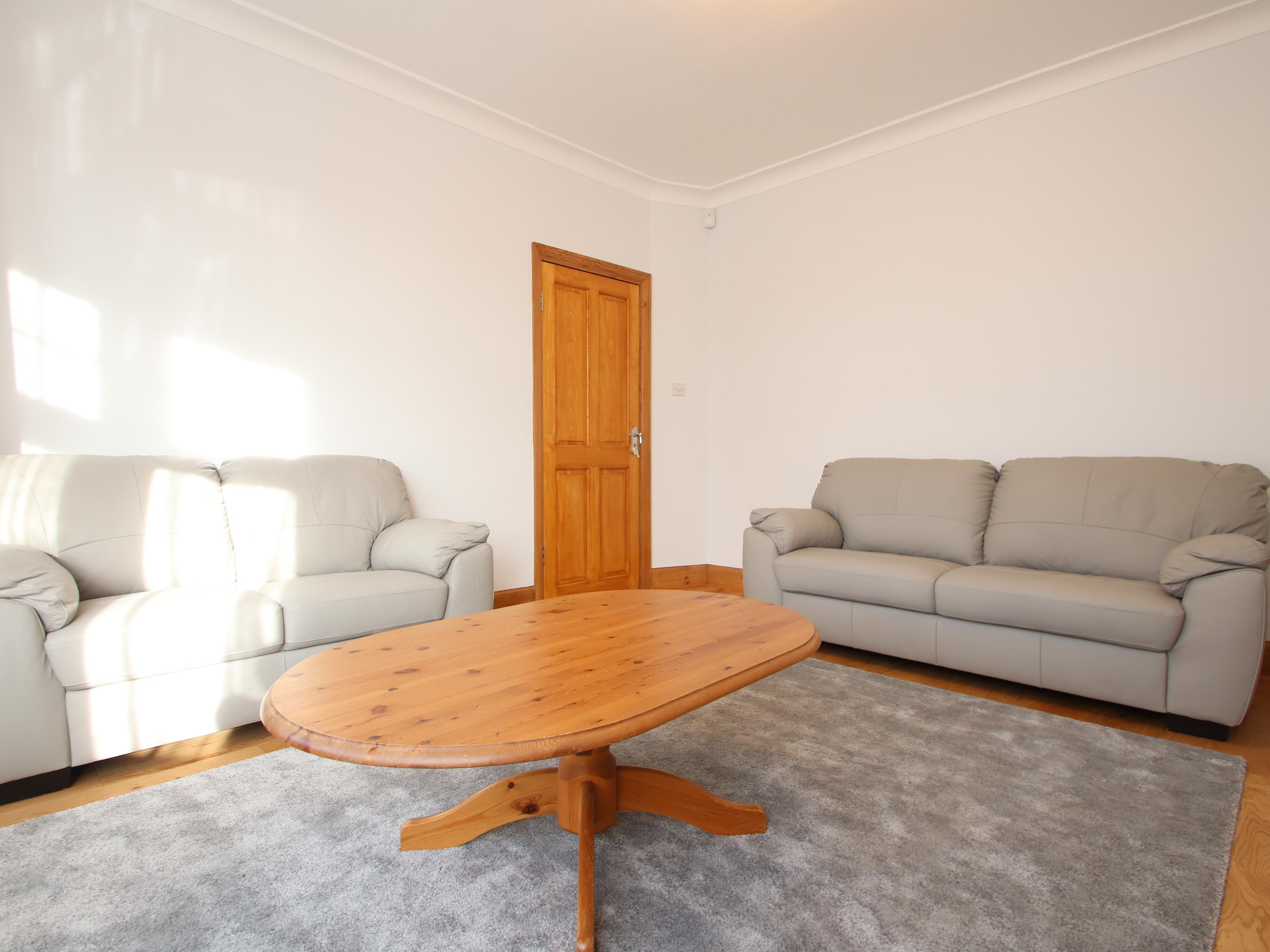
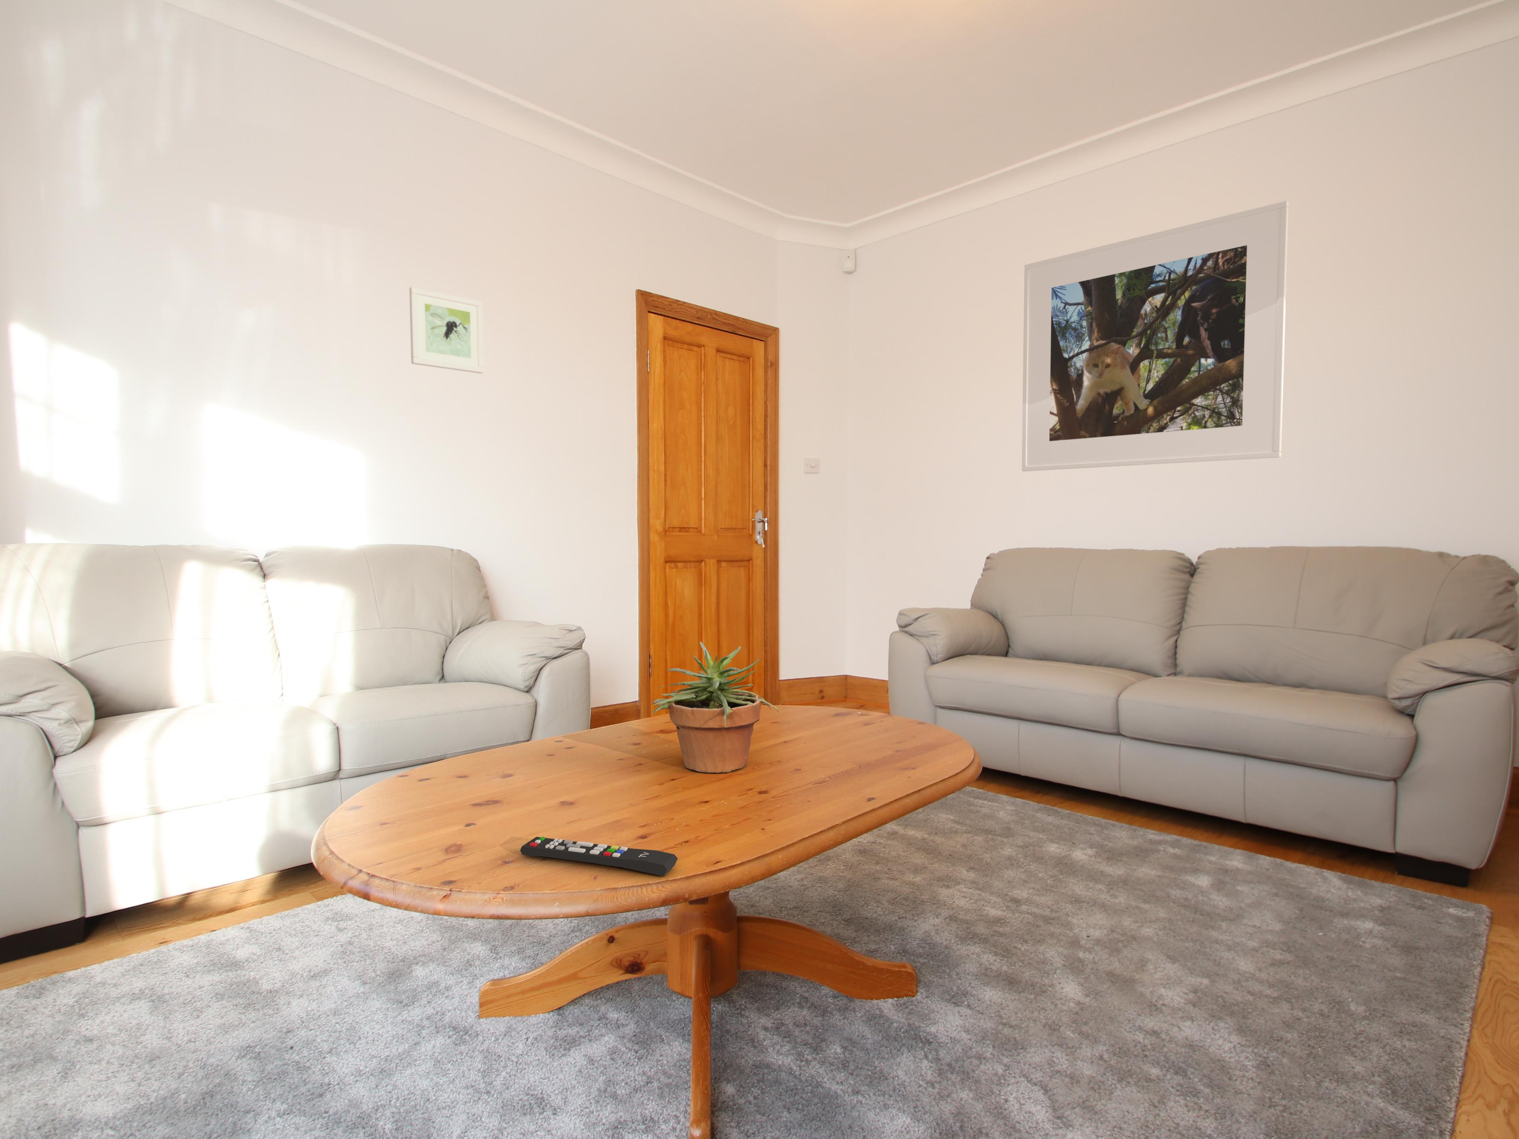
+ remote control [520,836,678,877]
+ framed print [1021,200,1289,473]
+ potted plant [652,641,781,774]
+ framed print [409,286,484,374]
